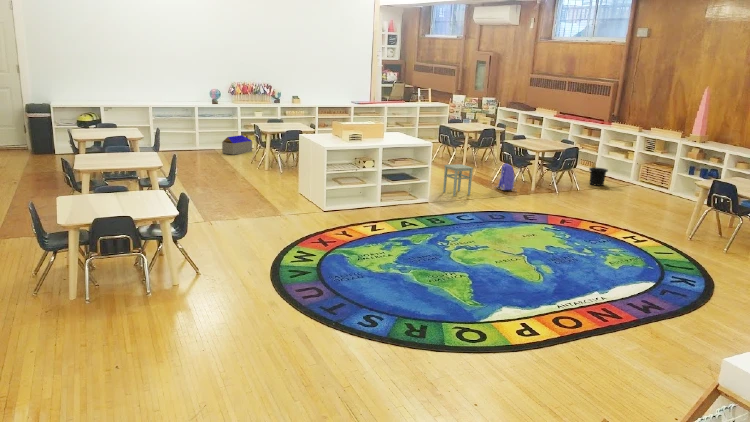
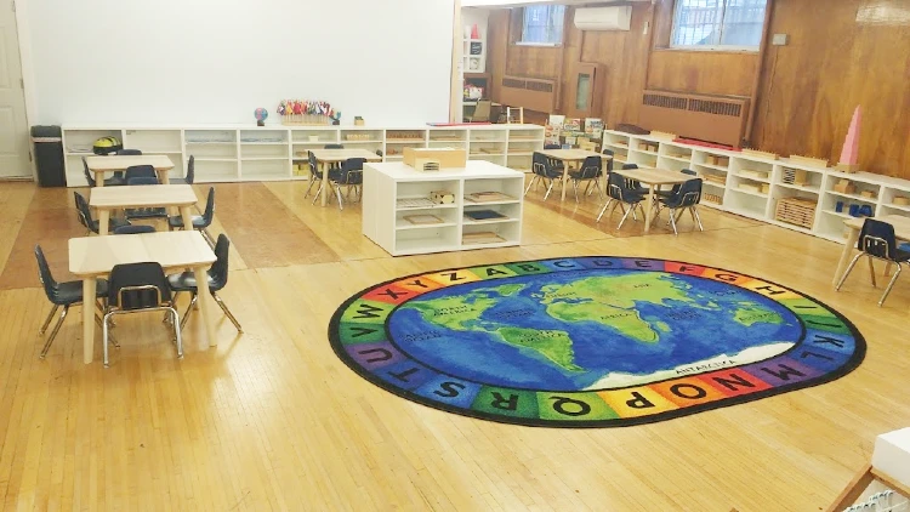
- backpack [494,162,517,192]
- stool [442,163,474,197]
- architectural model [221,134,253,156]
- trash can [588,166,609,187]
